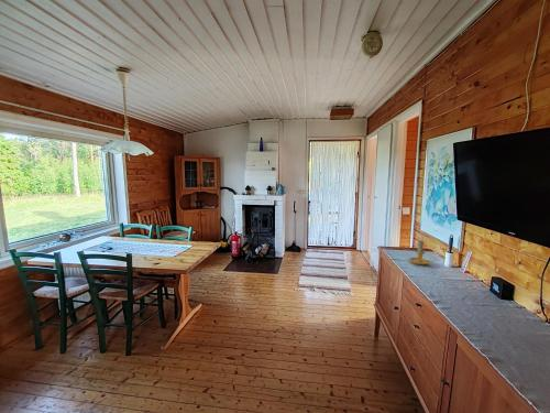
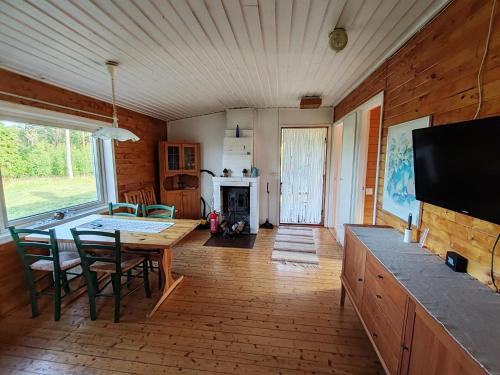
- candle [408,239,437,267]
